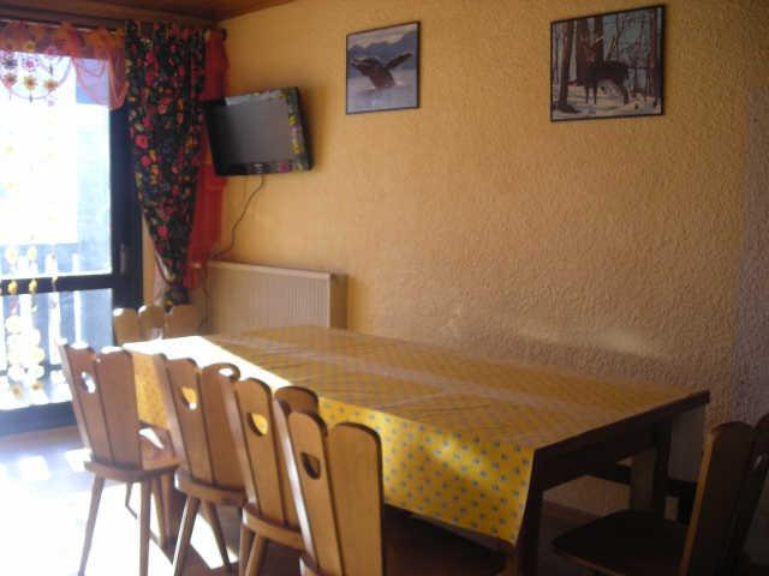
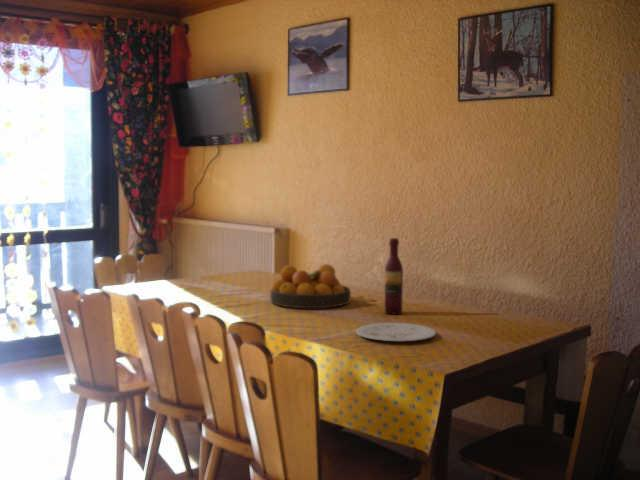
+ fruit bowl [269,263,352,309]
+ plate [355,322,437,342]
+ wine bottle [384,237,404,315]
